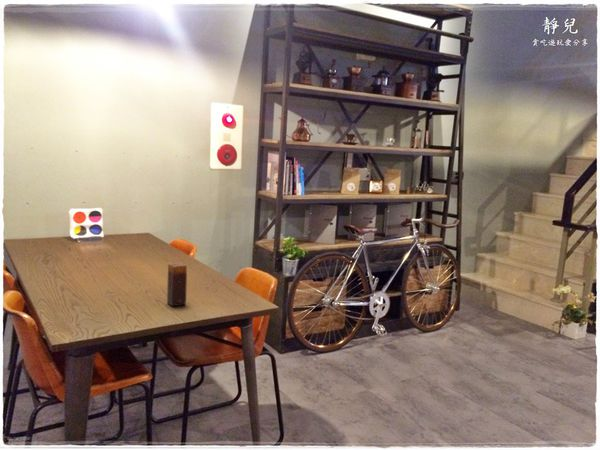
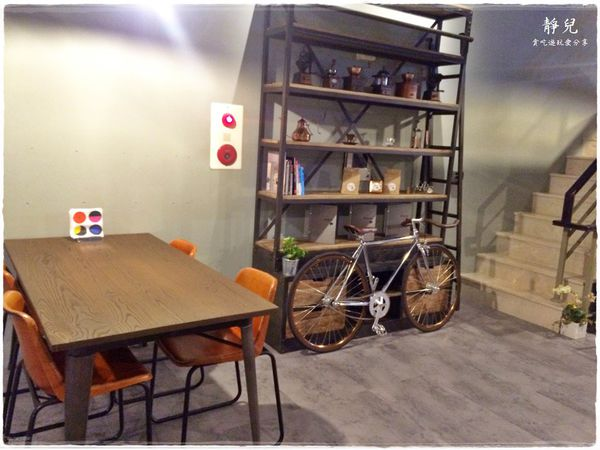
- candle [166,262,188,307]
